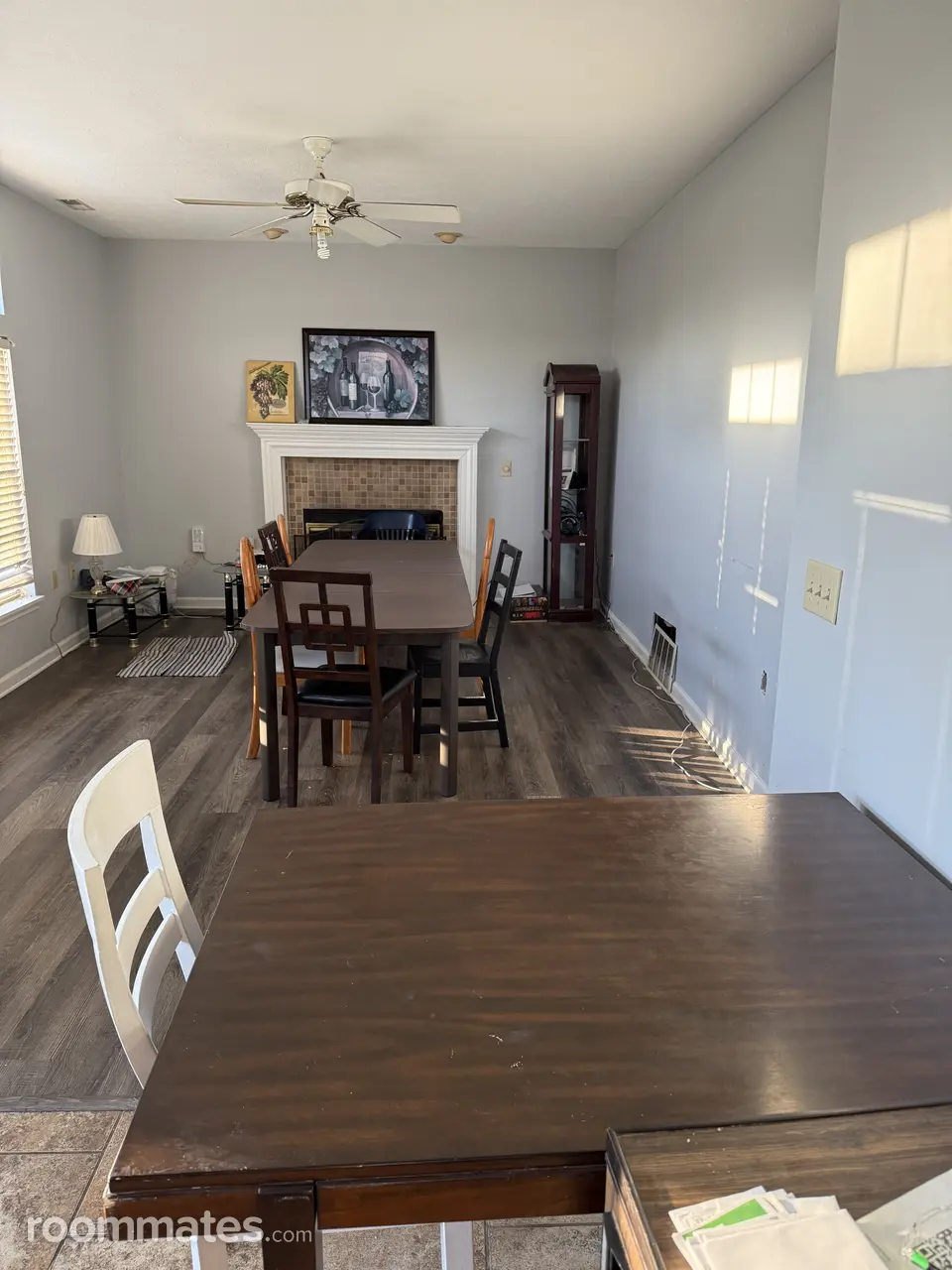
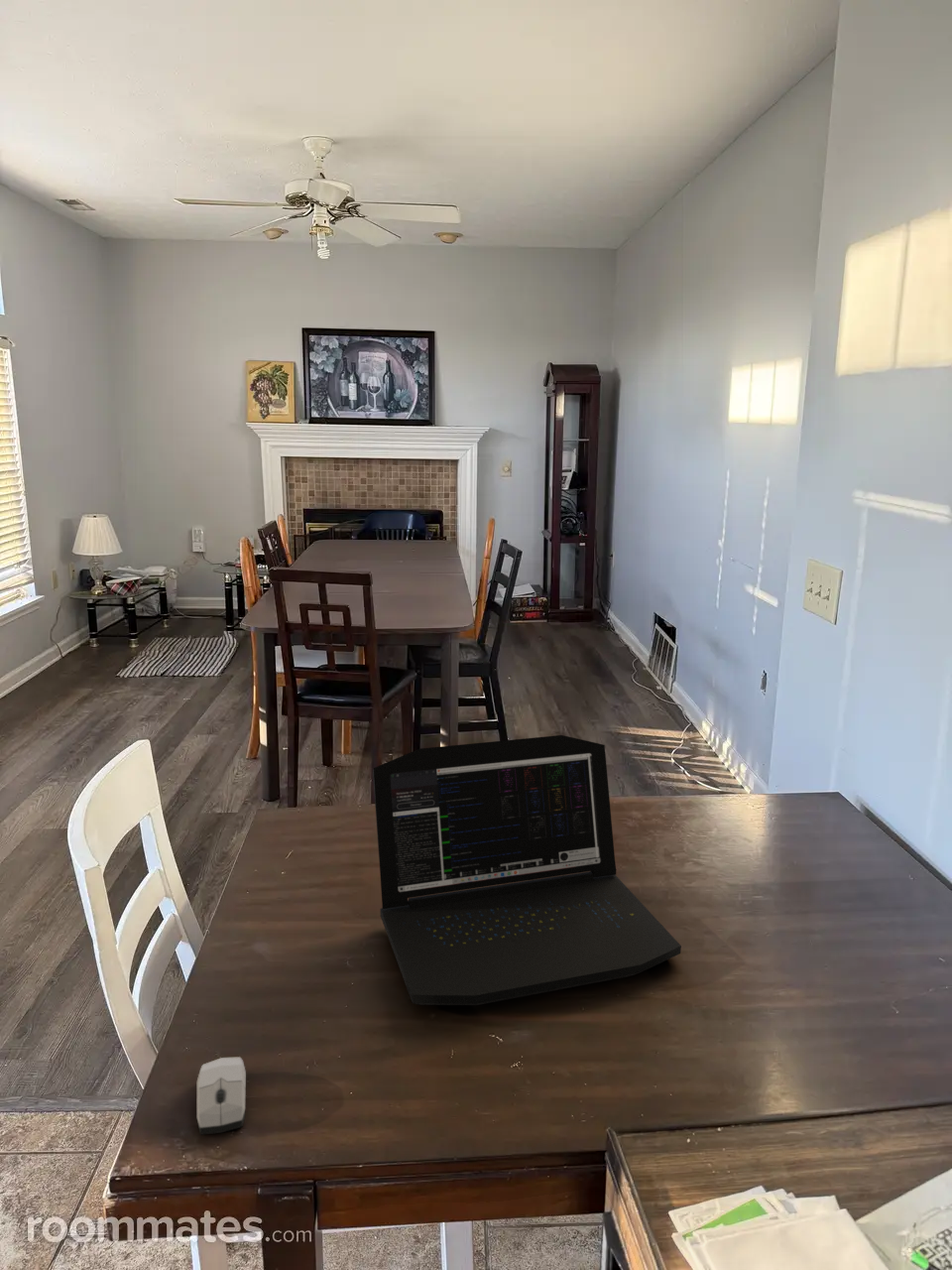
+ computer mouse [196,1056,247,1136]
+ laptop [372,734,682,1006]
